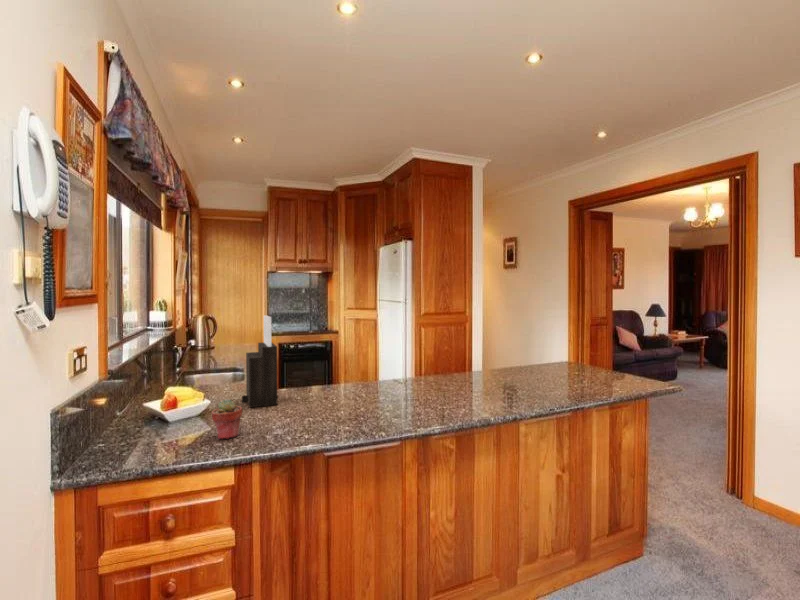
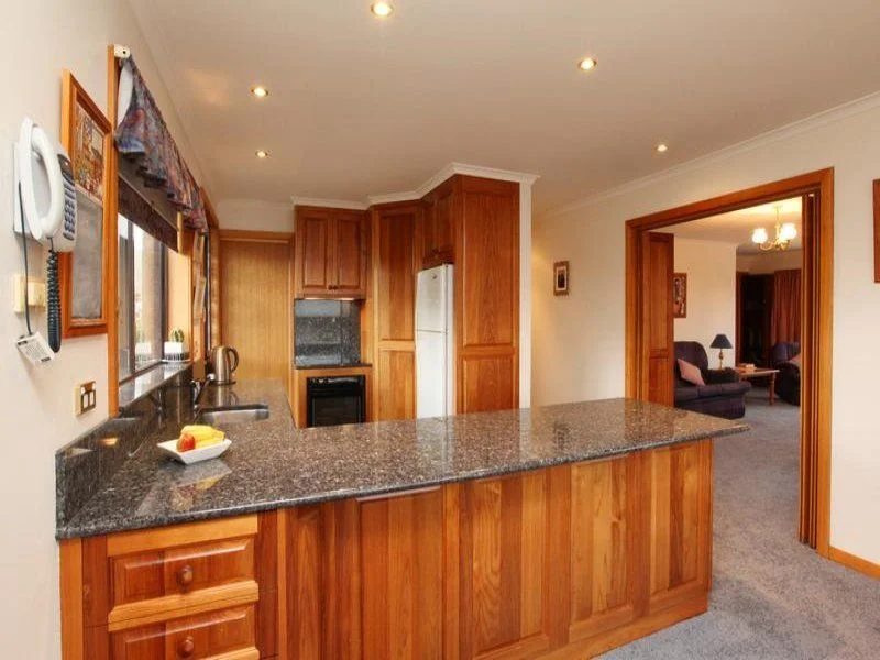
- potted succulent [211,398,244,440]
- knife block [241,315,278,409]
